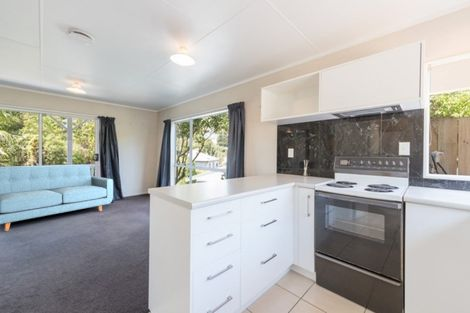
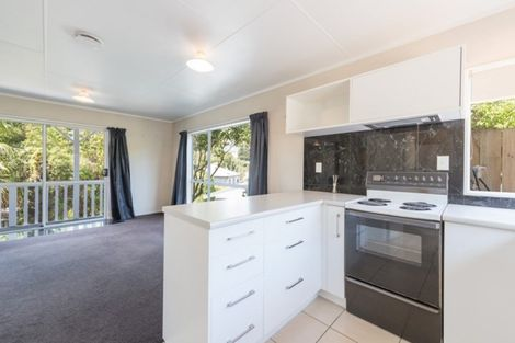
- sofa [0,164,114,232]
